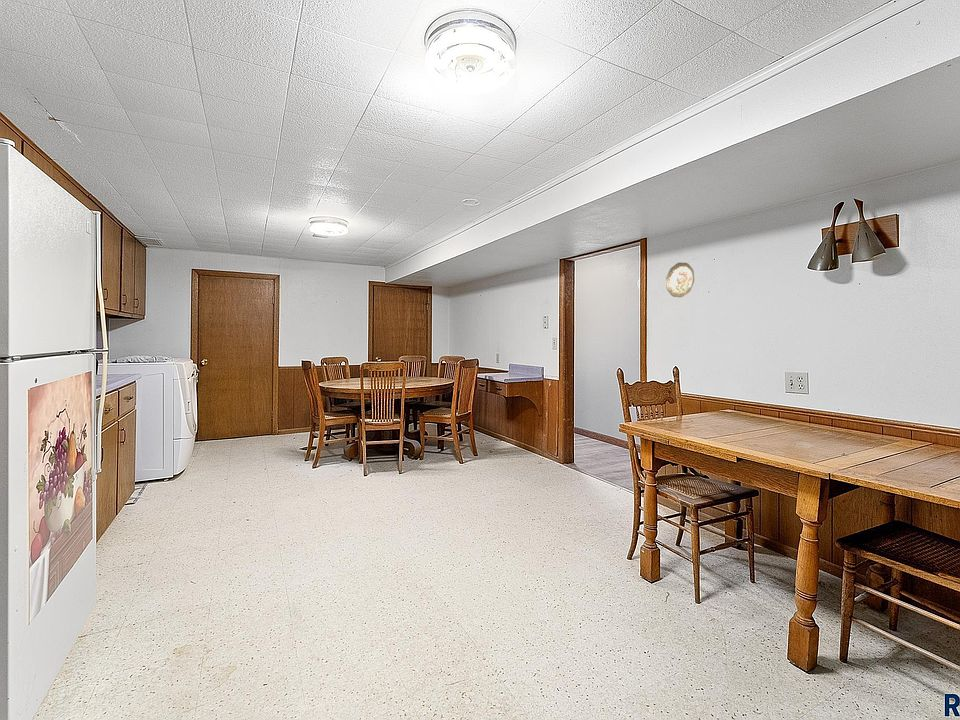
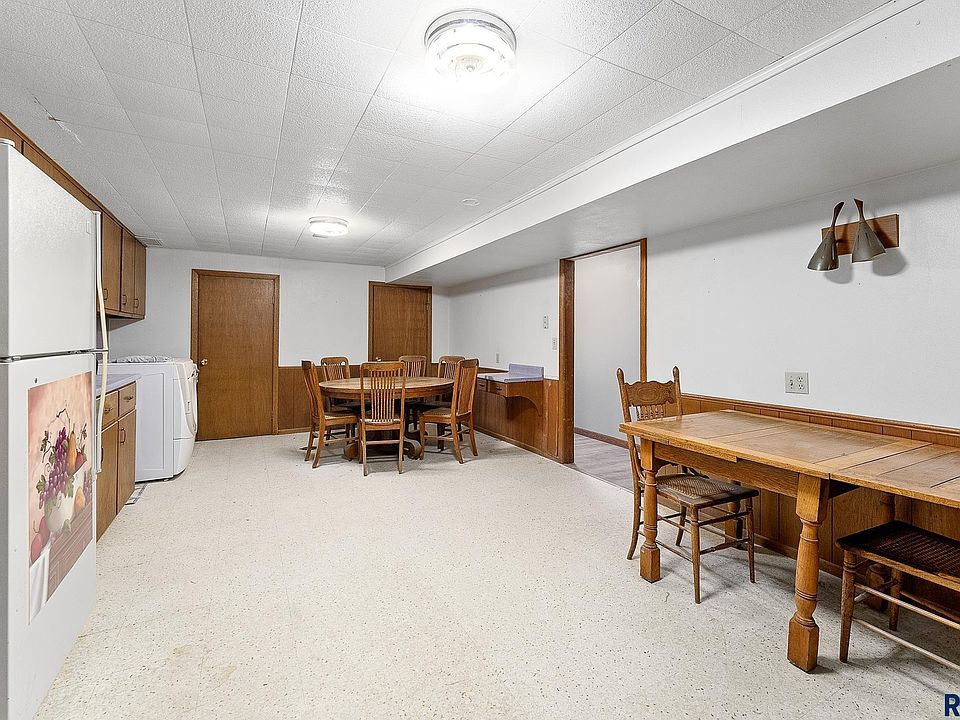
- decorative plate [665,262,695,298]
